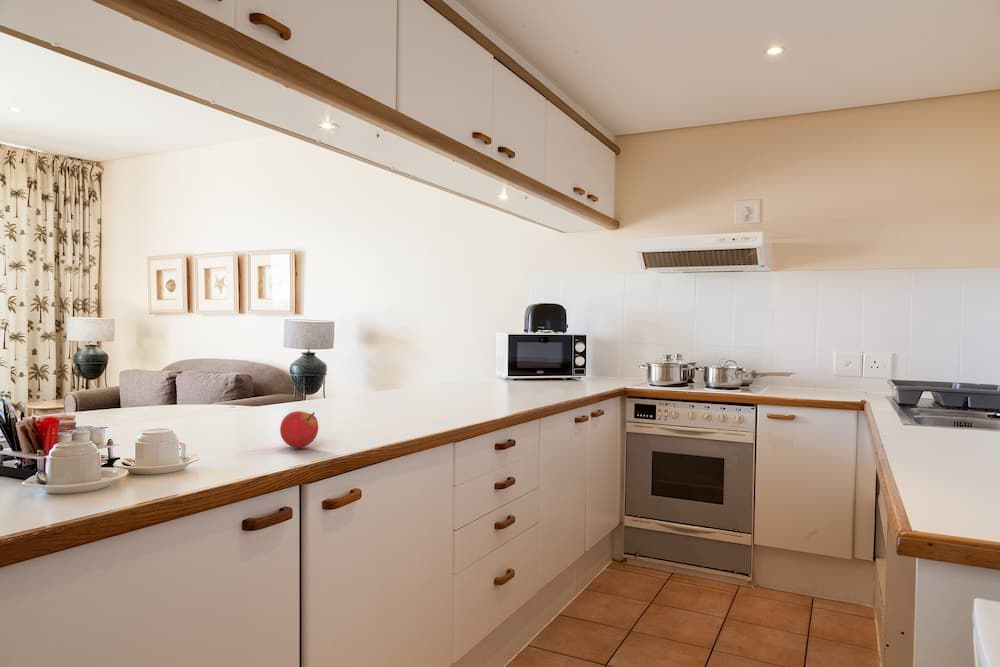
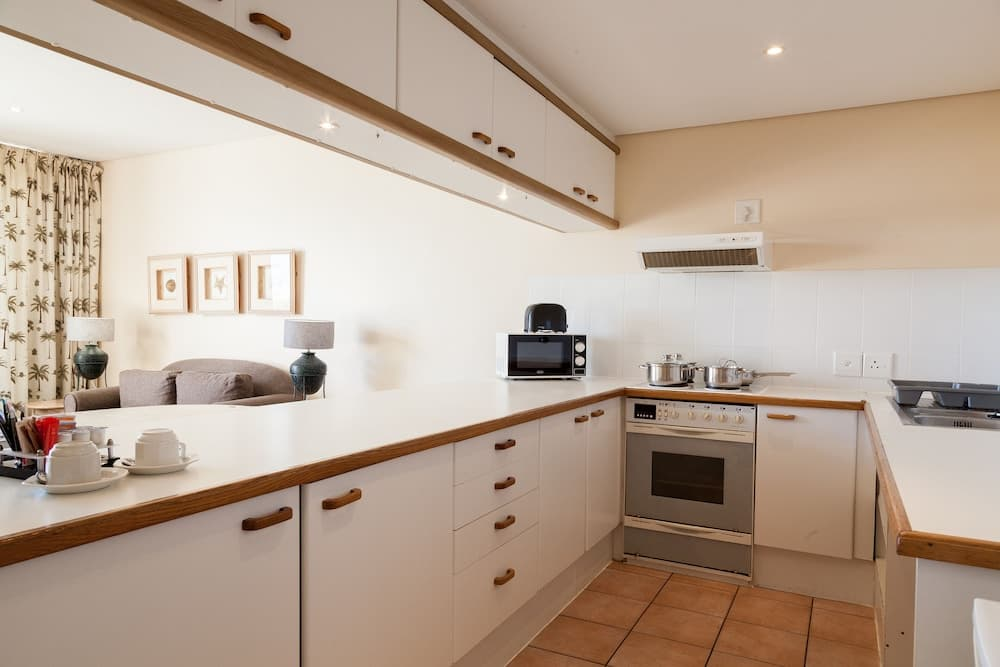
- fruit [279,410,319,449]
